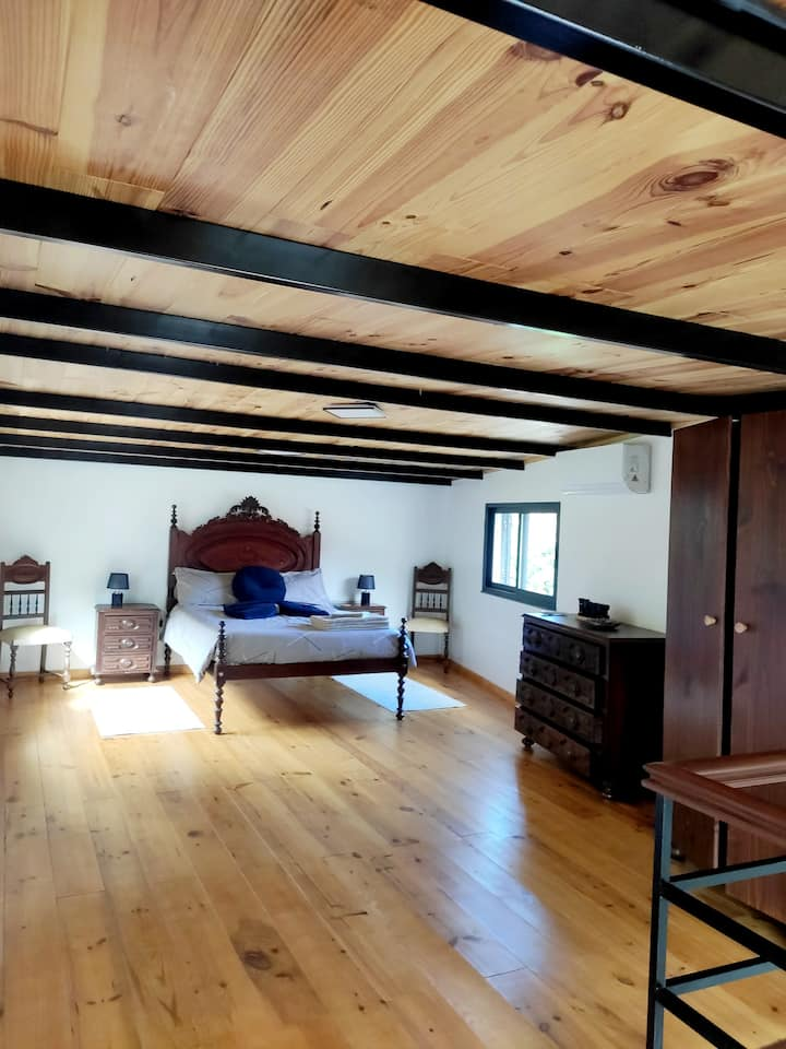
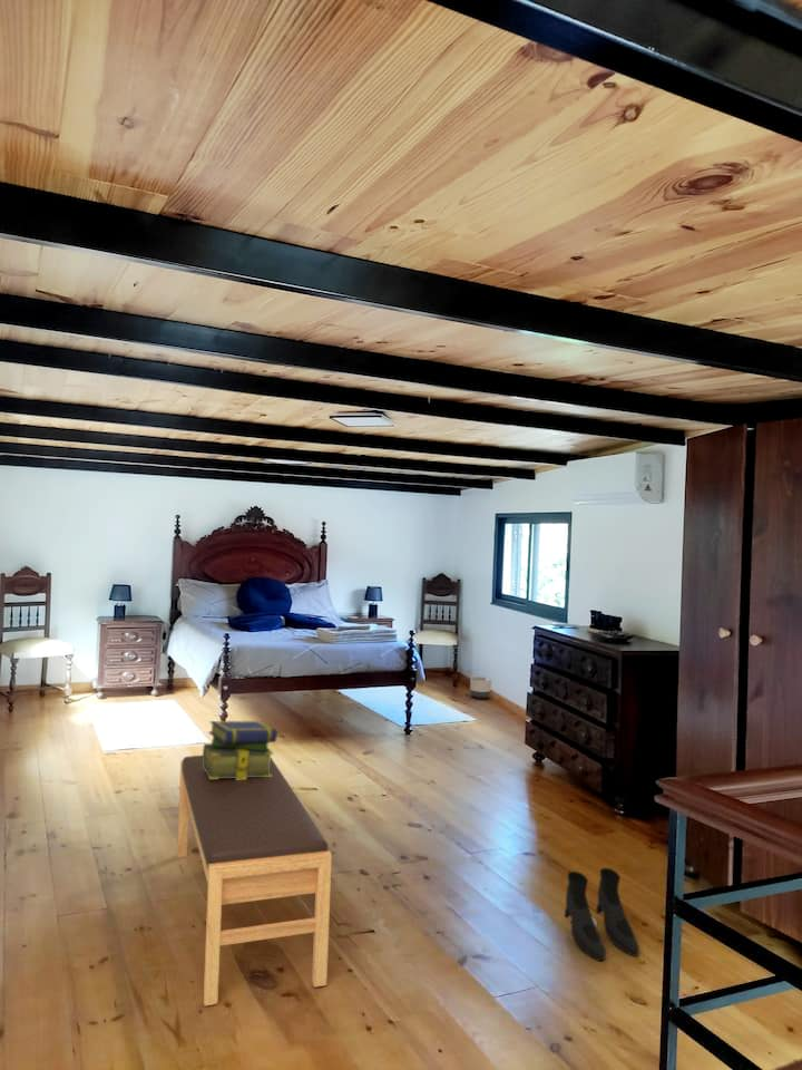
+ bench [176,755,333,1008]
+ boots [564,867,640,962]
+ stack of books [202,720,278,780]
+ planter [469,675,492,700]
